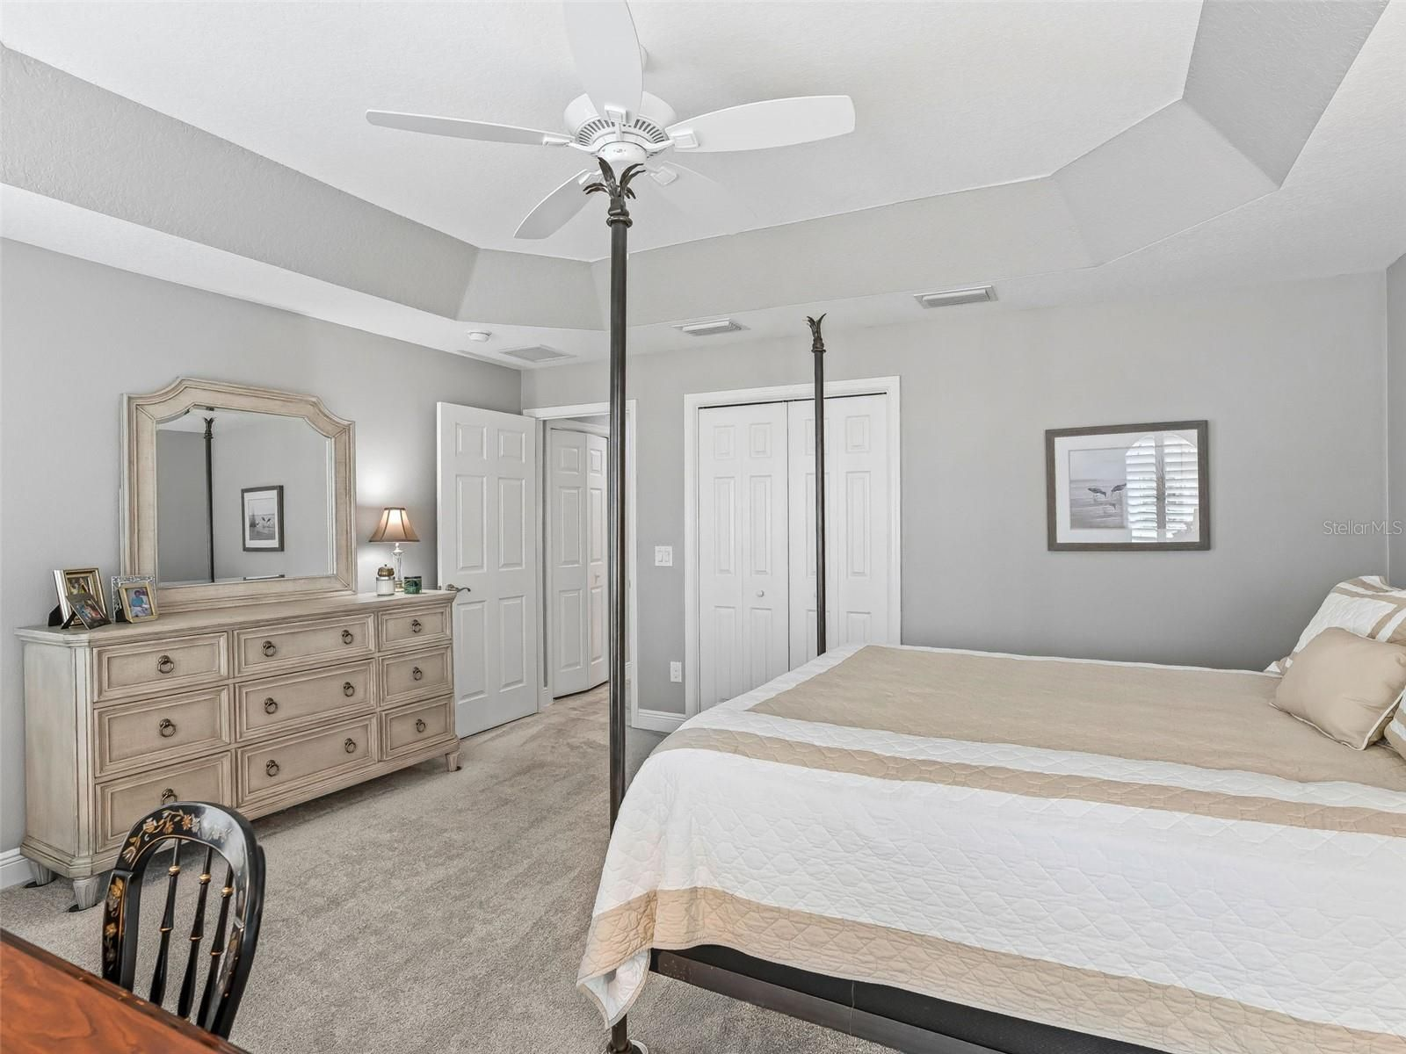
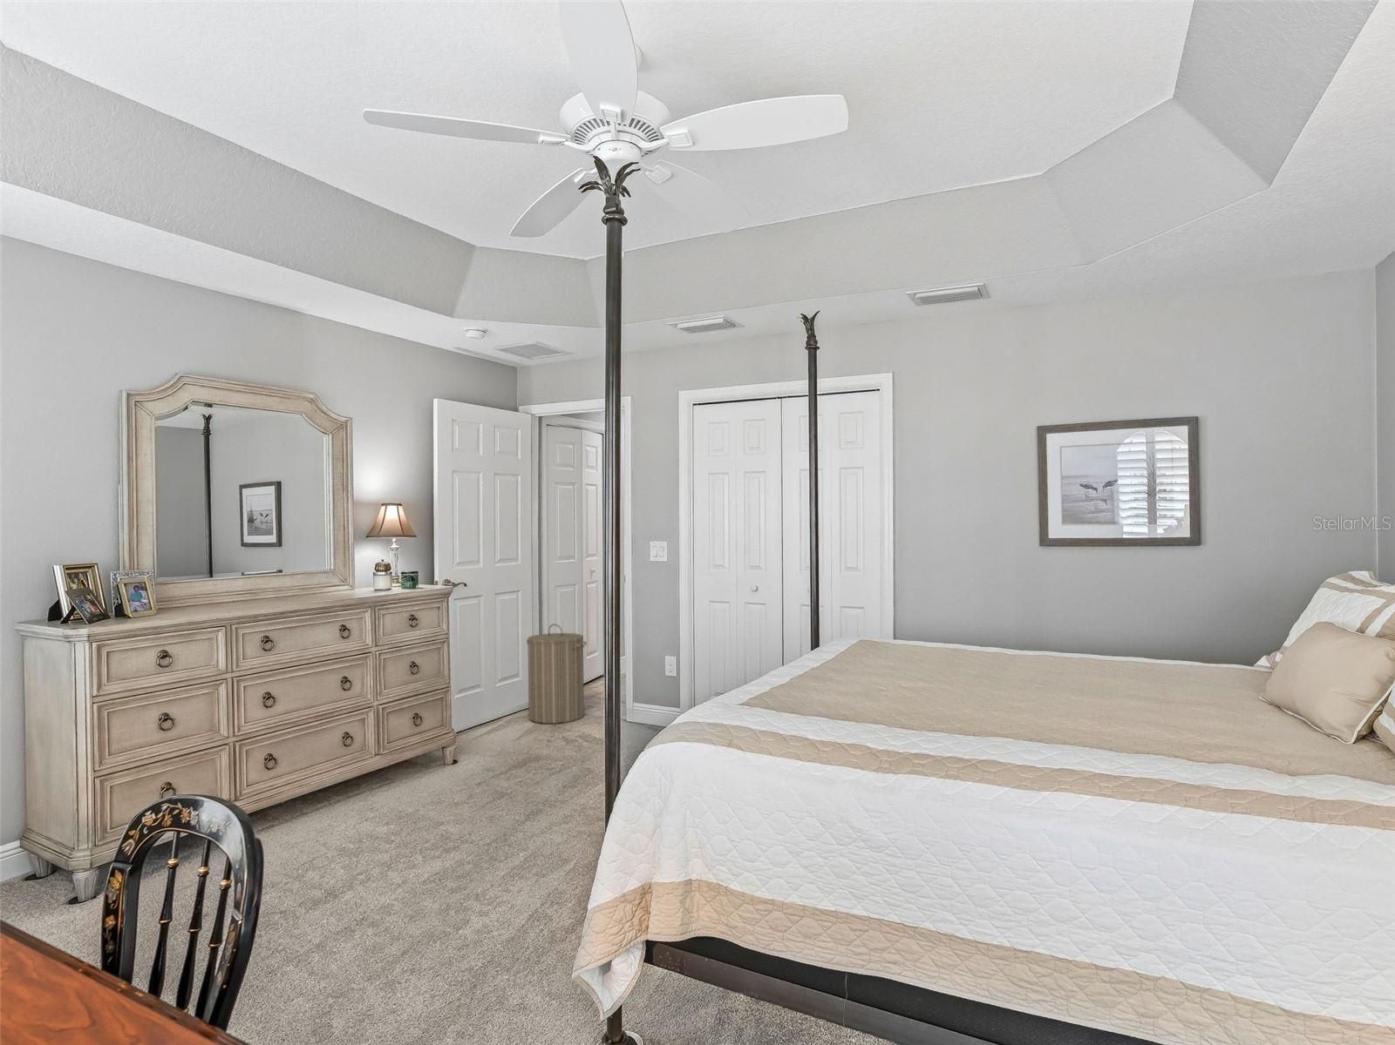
+ laundry hamper [526,622,588,724]
